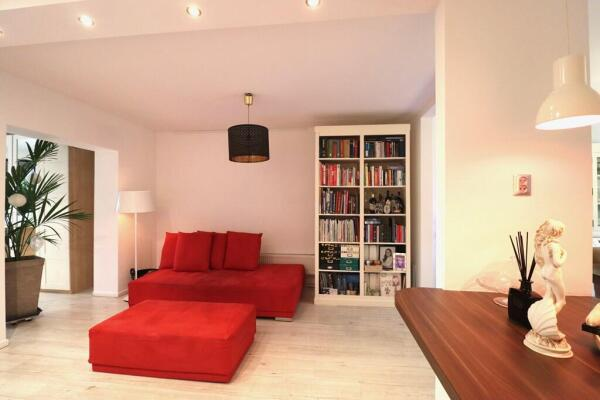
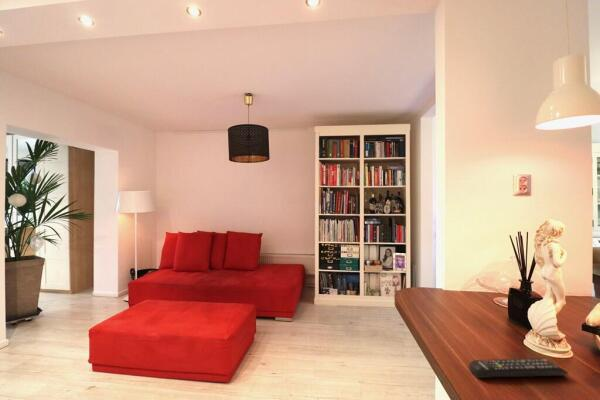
+ remote control [468,357,569,379]
